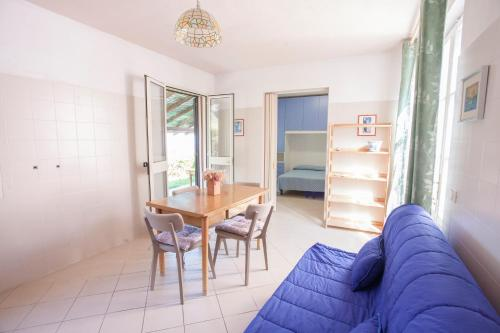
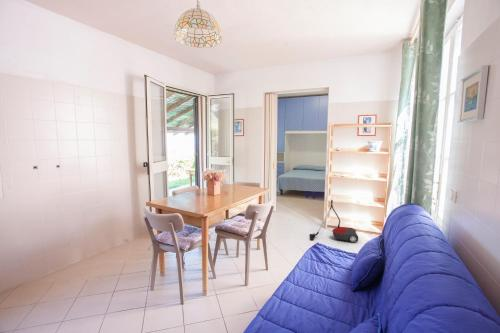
+ vacuum cleaner [309,199,359,244]
